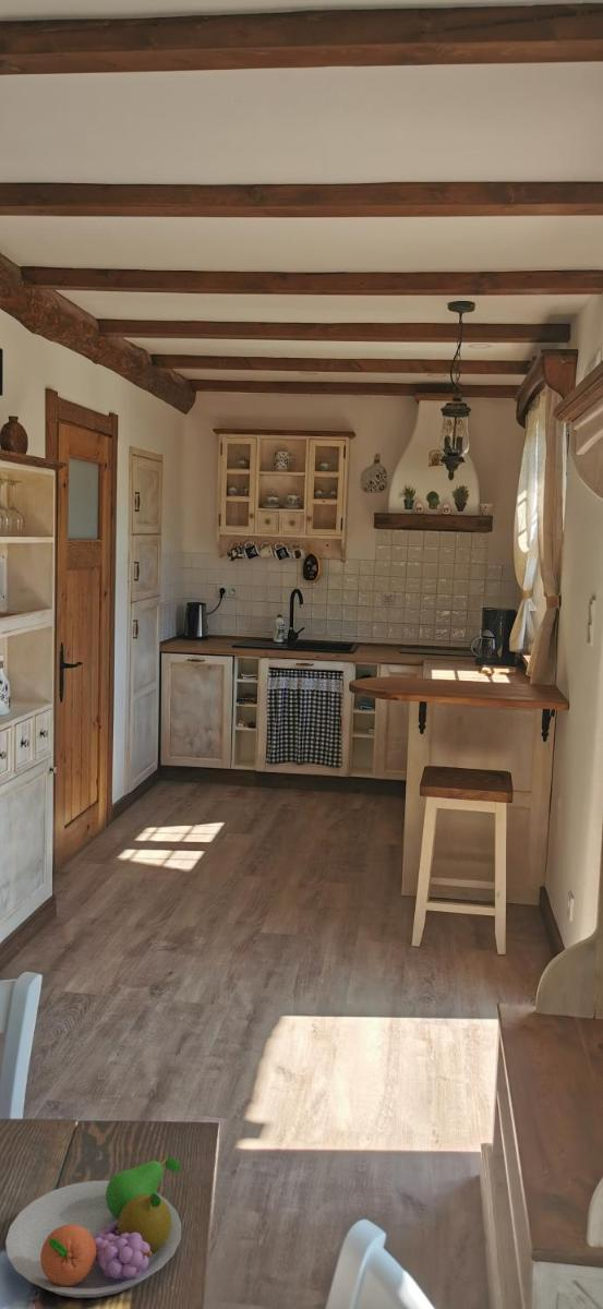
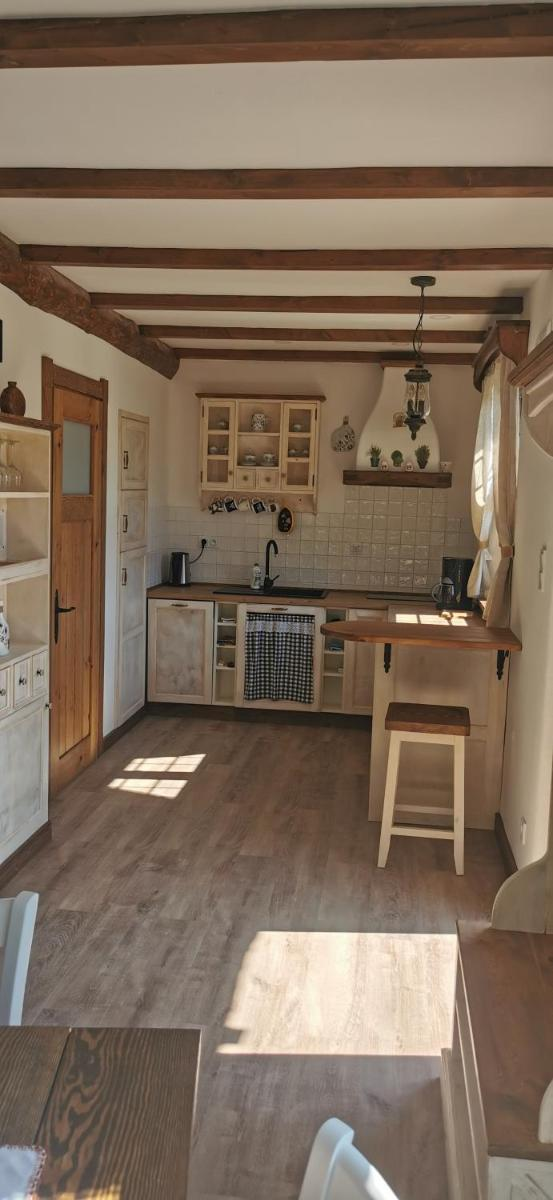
- fruit bowl [4,1157,182,1299]
